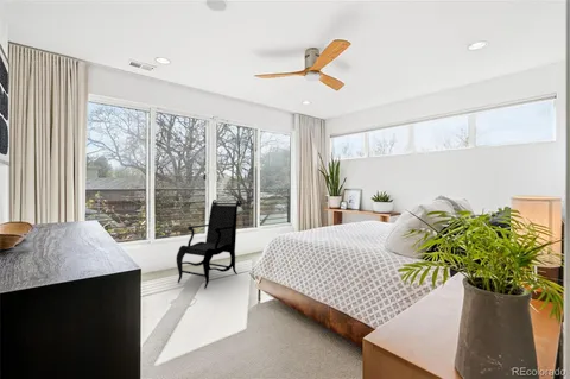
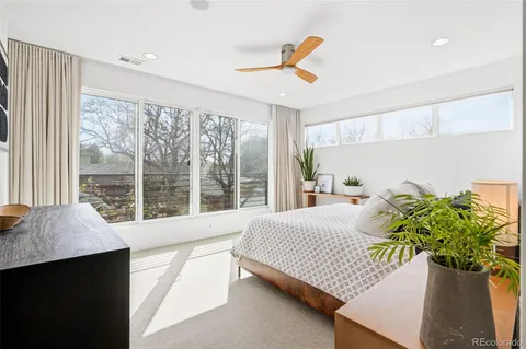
- armchair [176,198,242,290]
